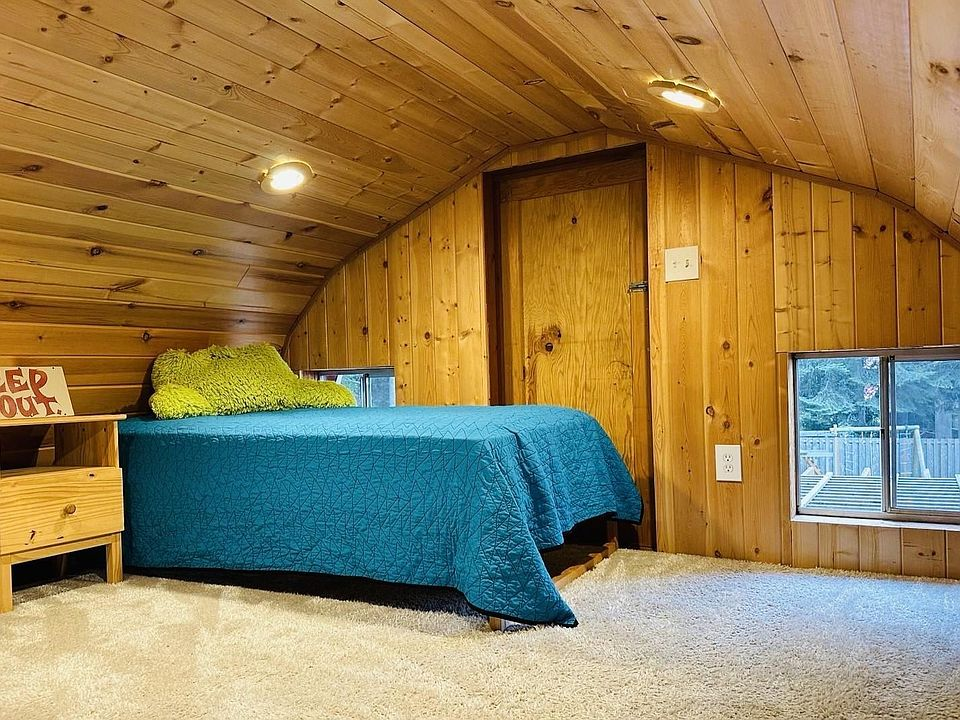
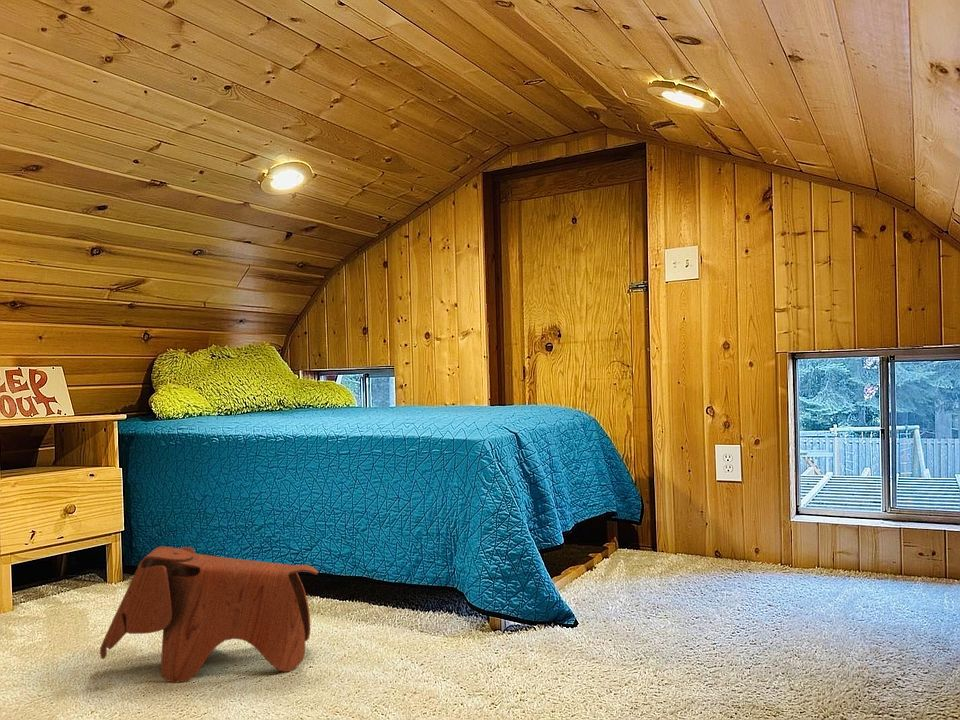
+ toy elephant [99,545,319,684]
